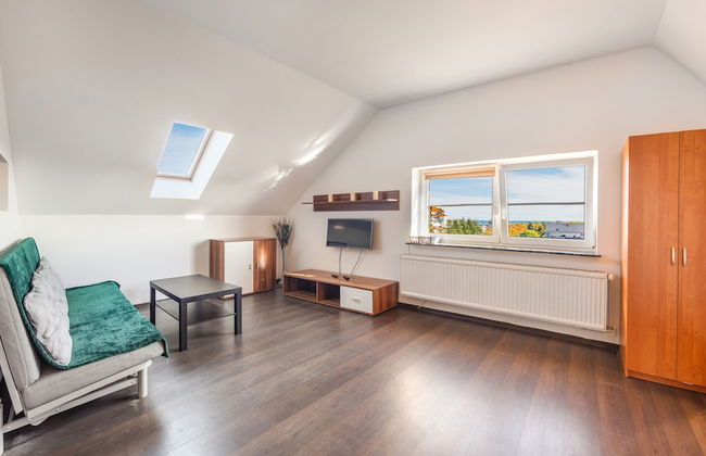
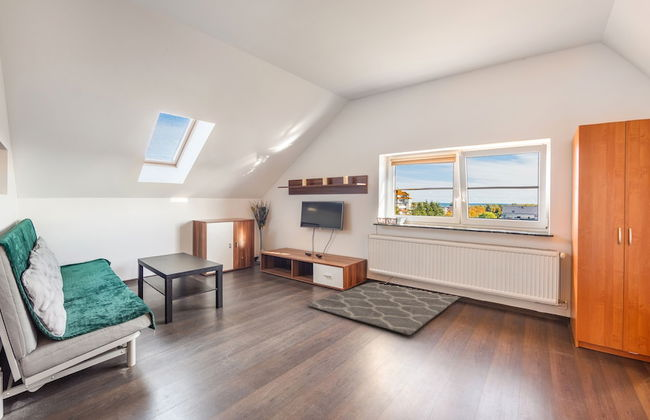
+ rug [307,282,461,336]
